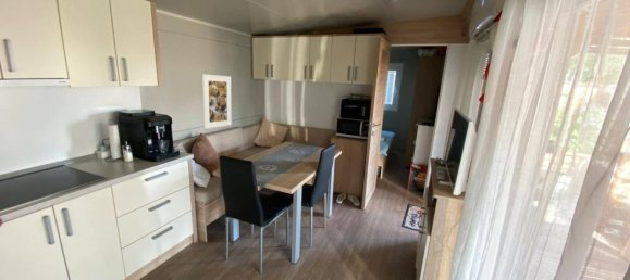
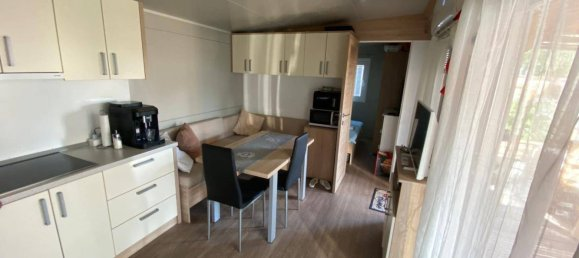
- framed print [201,73,233,130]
